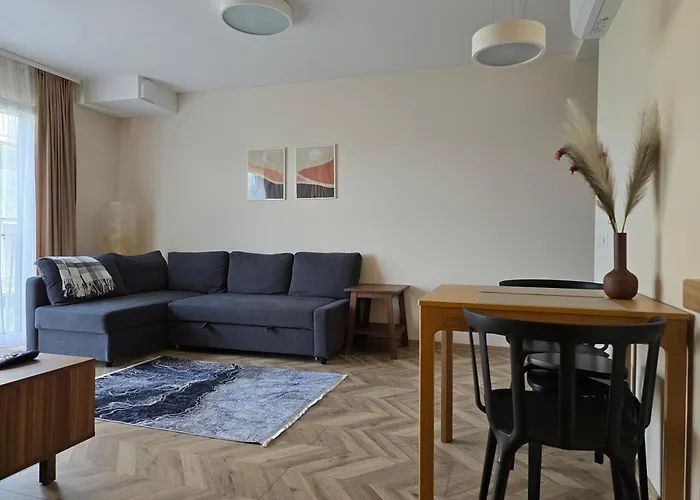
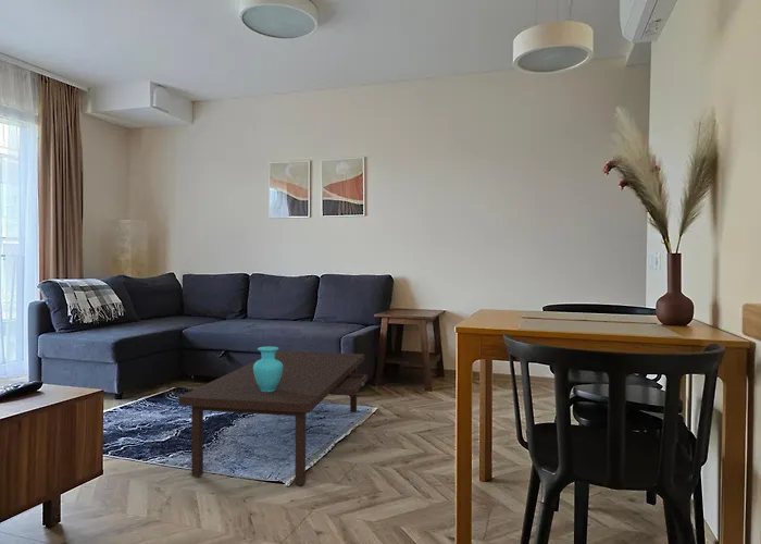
+ coffee table [177,345,369,486]
